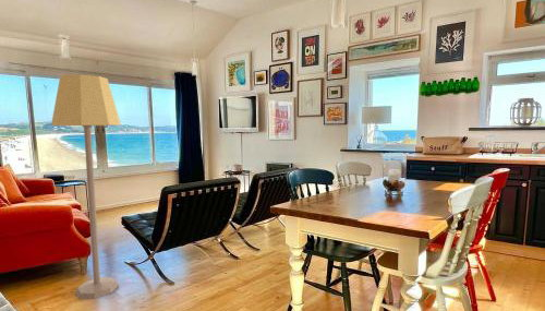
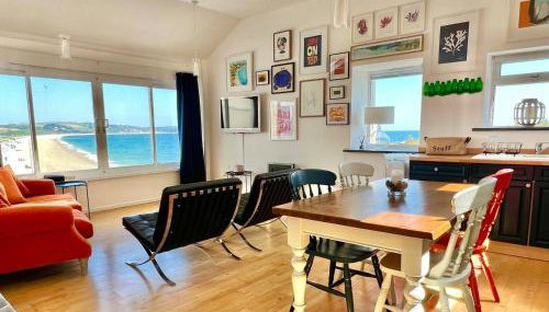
- lamp [50,73,122,300]
